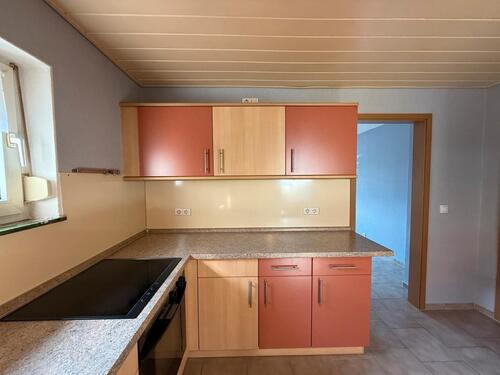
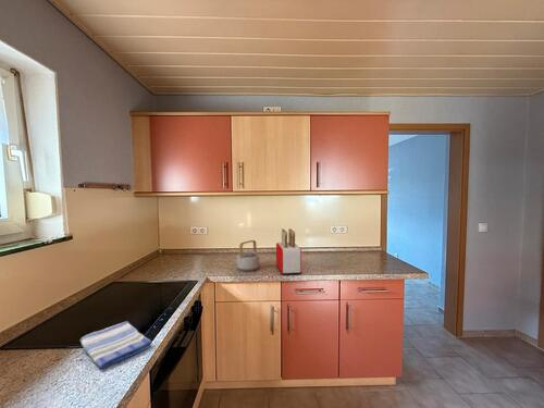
+ dish towel [79,320,152,370]
+ teapot [236,239,260,272]
+ toaster [275,227,302,276]
